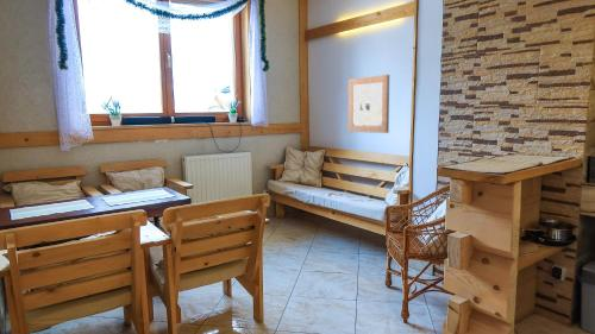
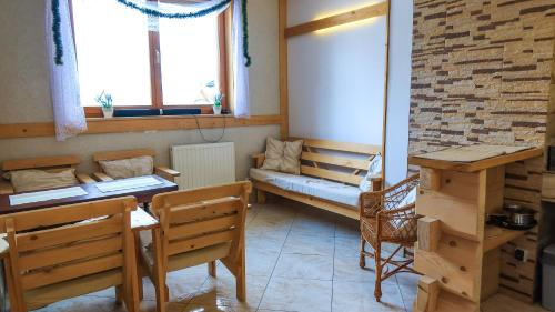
- wall art [347,74,390,134]
